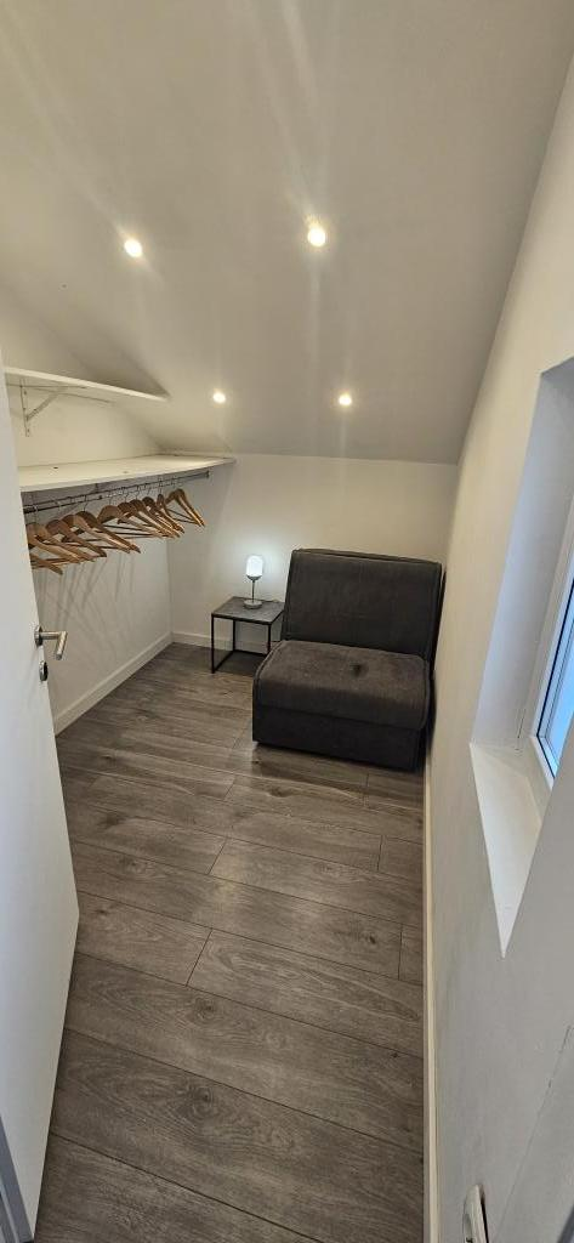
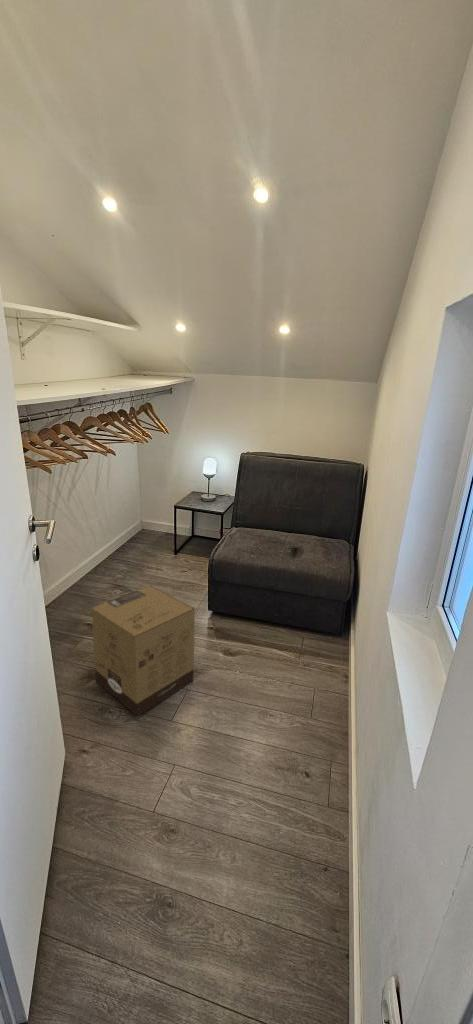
+ cardboard box [91,585,196,717]
